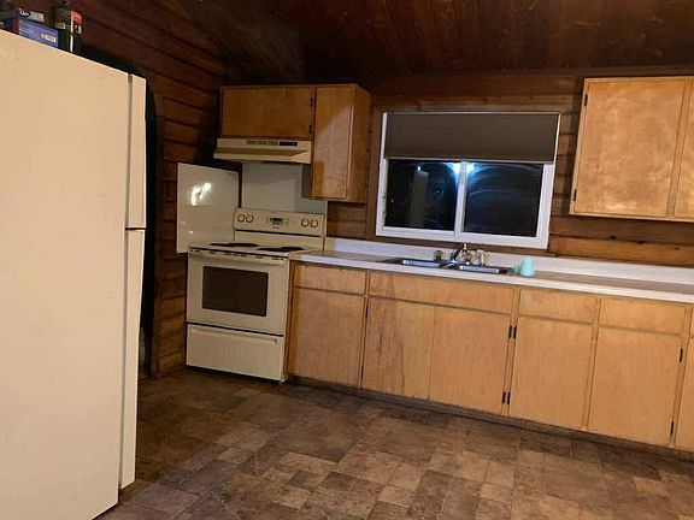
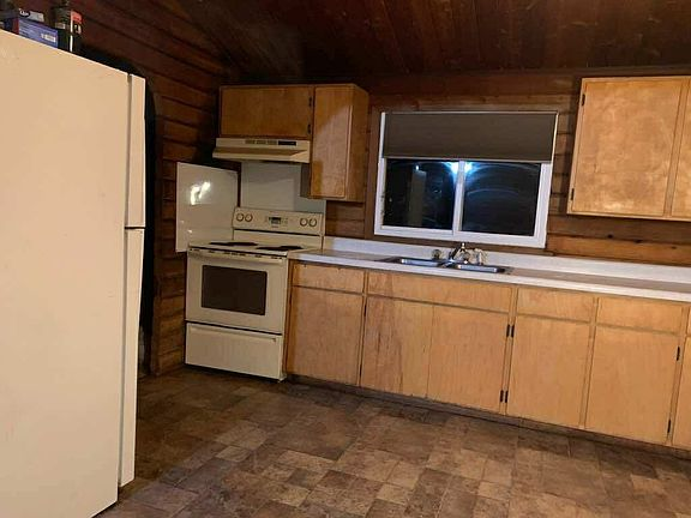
- soap dispenser [513,255,536,277]
